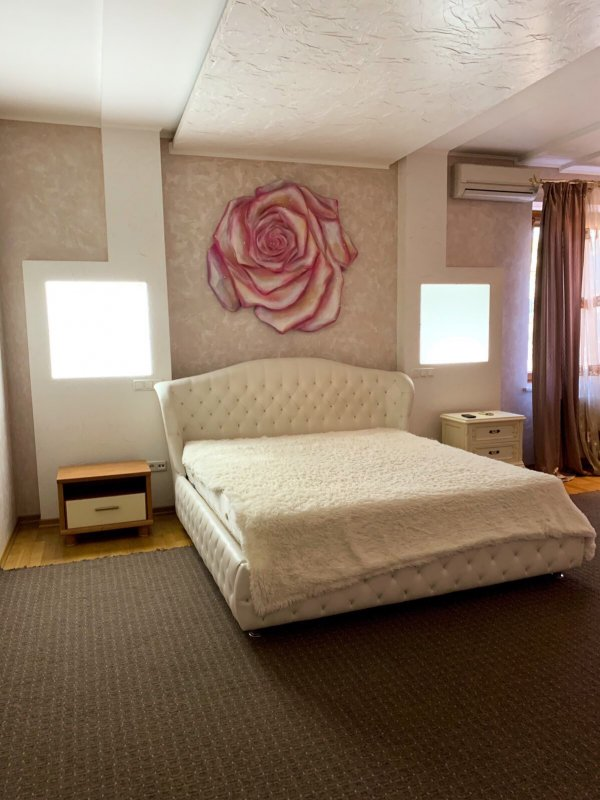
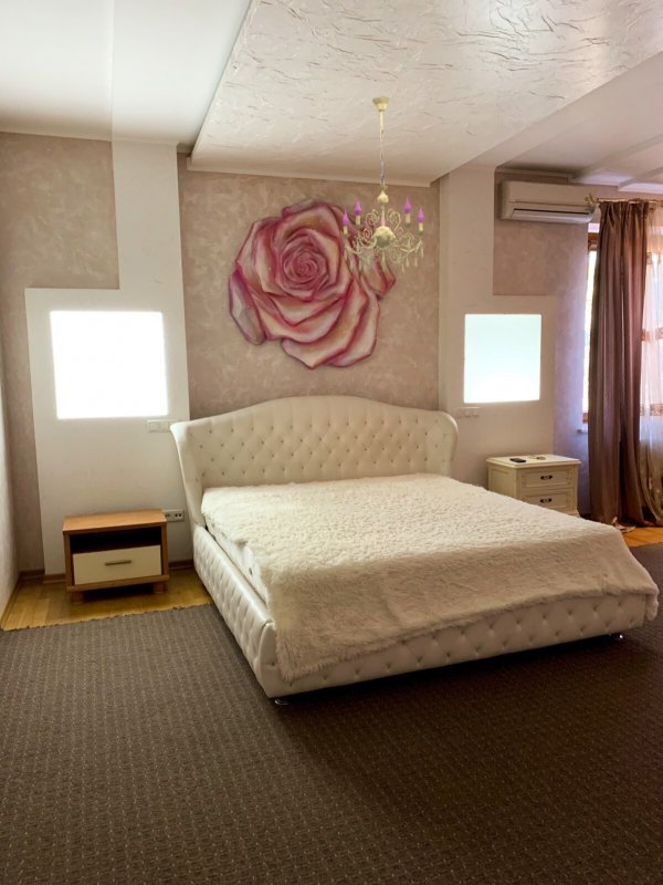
+ chandelier [339,95,428,278]
